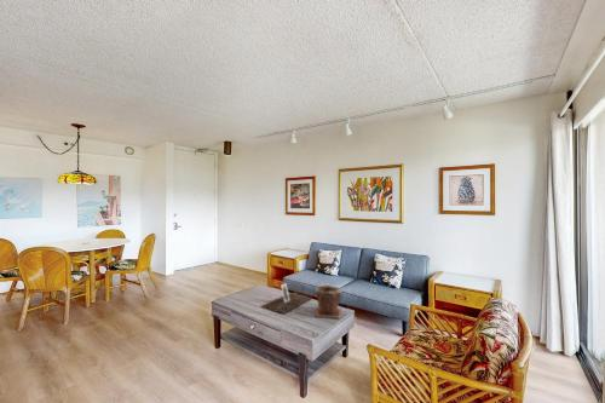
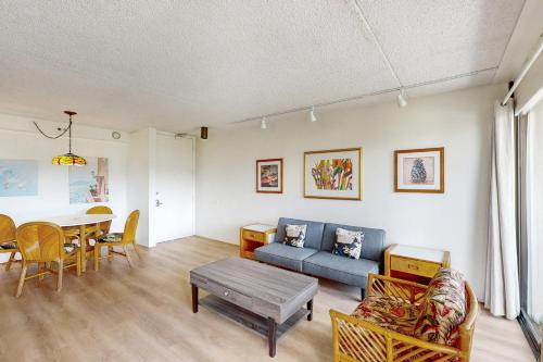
- decorative tray [260,282,312,315]
- plant pot [315,283,342,319]
